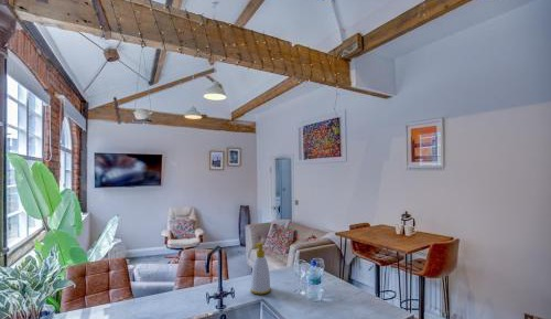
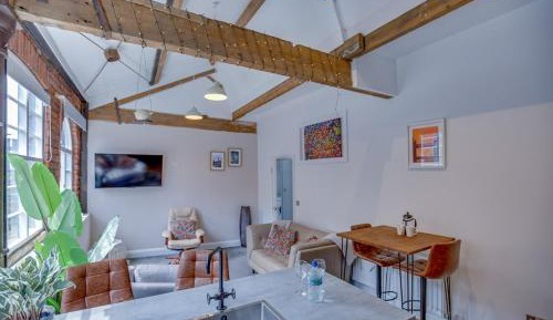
- soap bottle [250,242,272,296]
